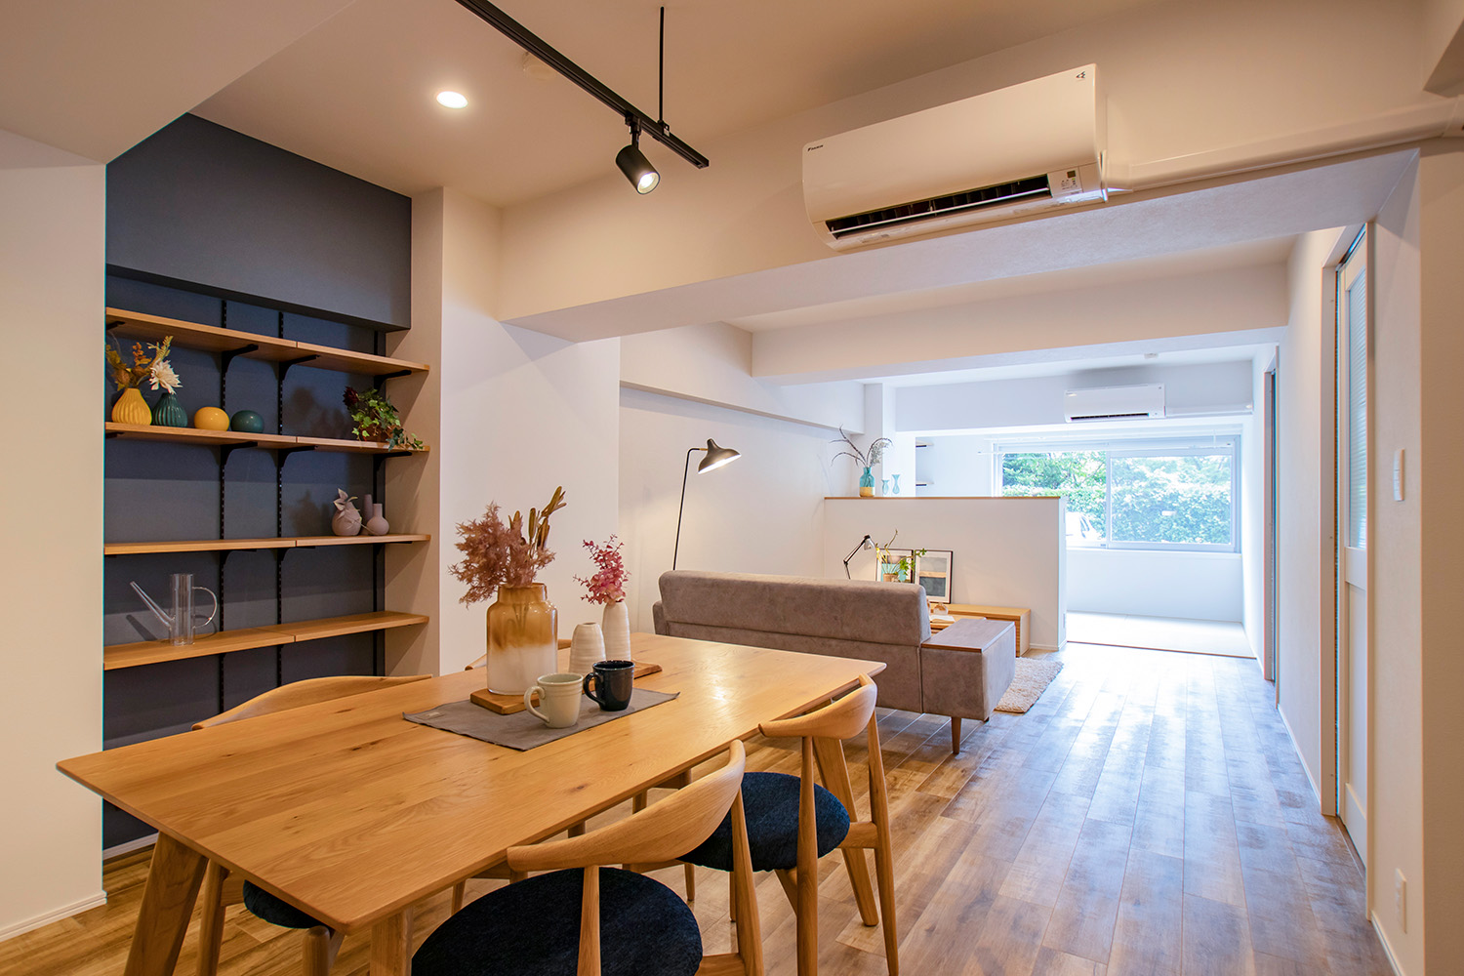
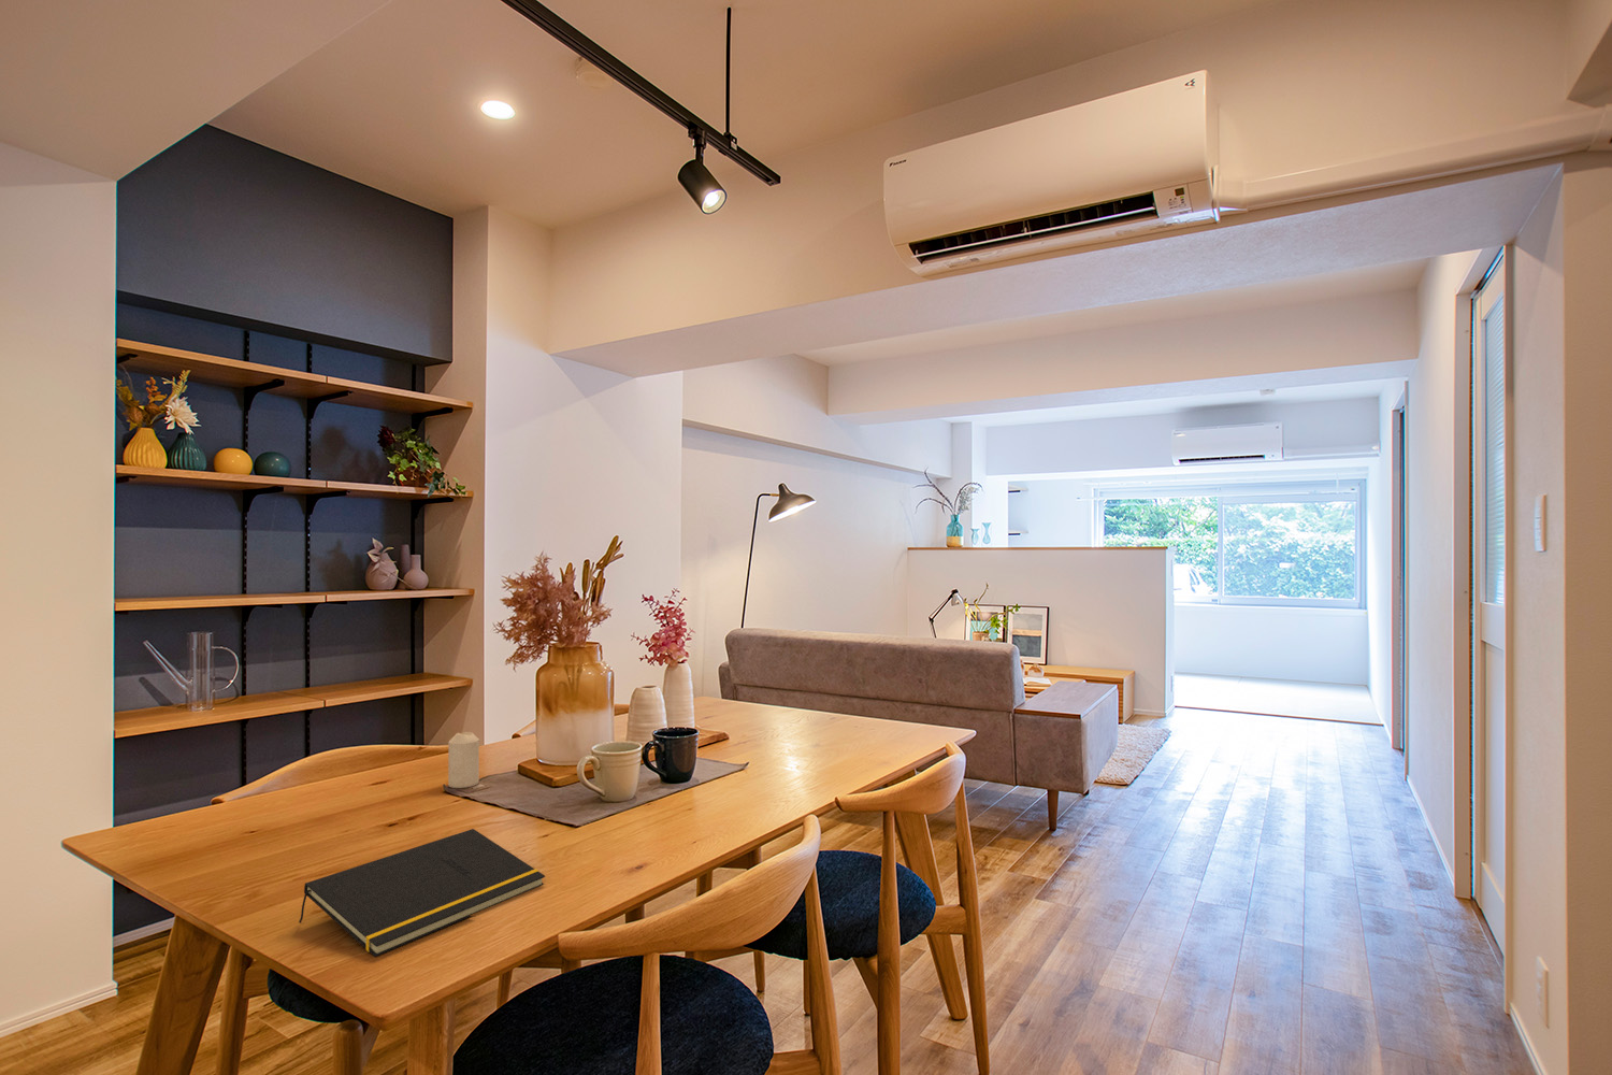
+ candle [447,731,481,789]
+ notepad [297,828,546,957]
